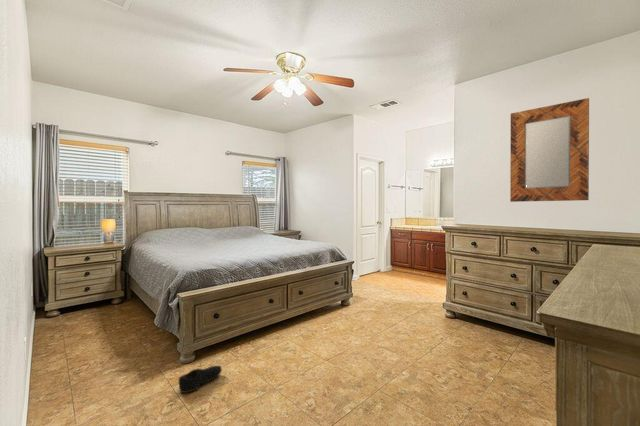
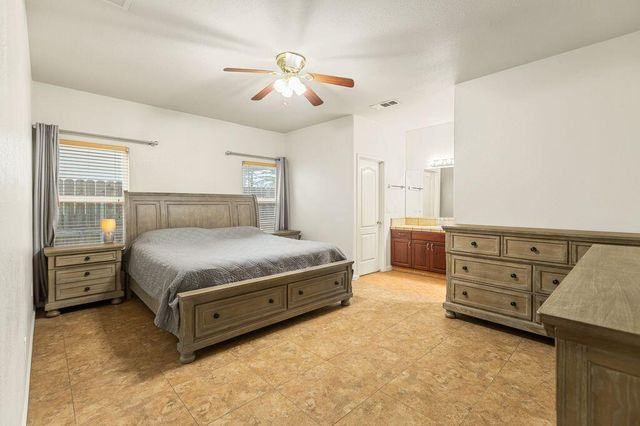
- shoe [178,365,223,394]
- home mirror [509,97,590,203]
